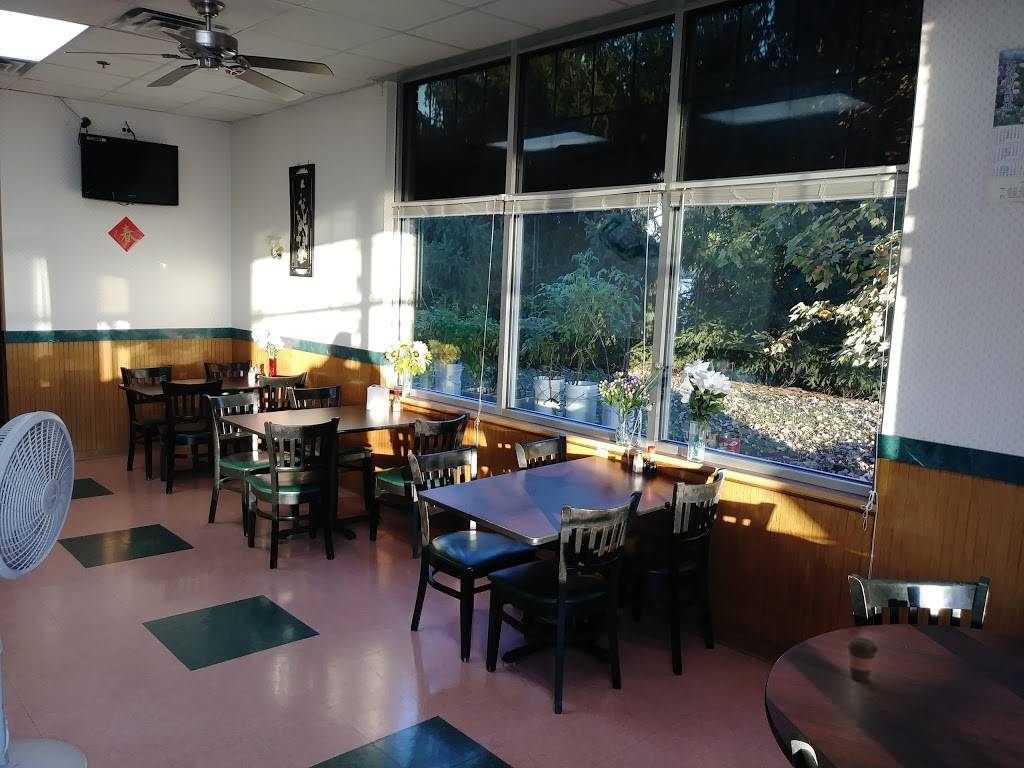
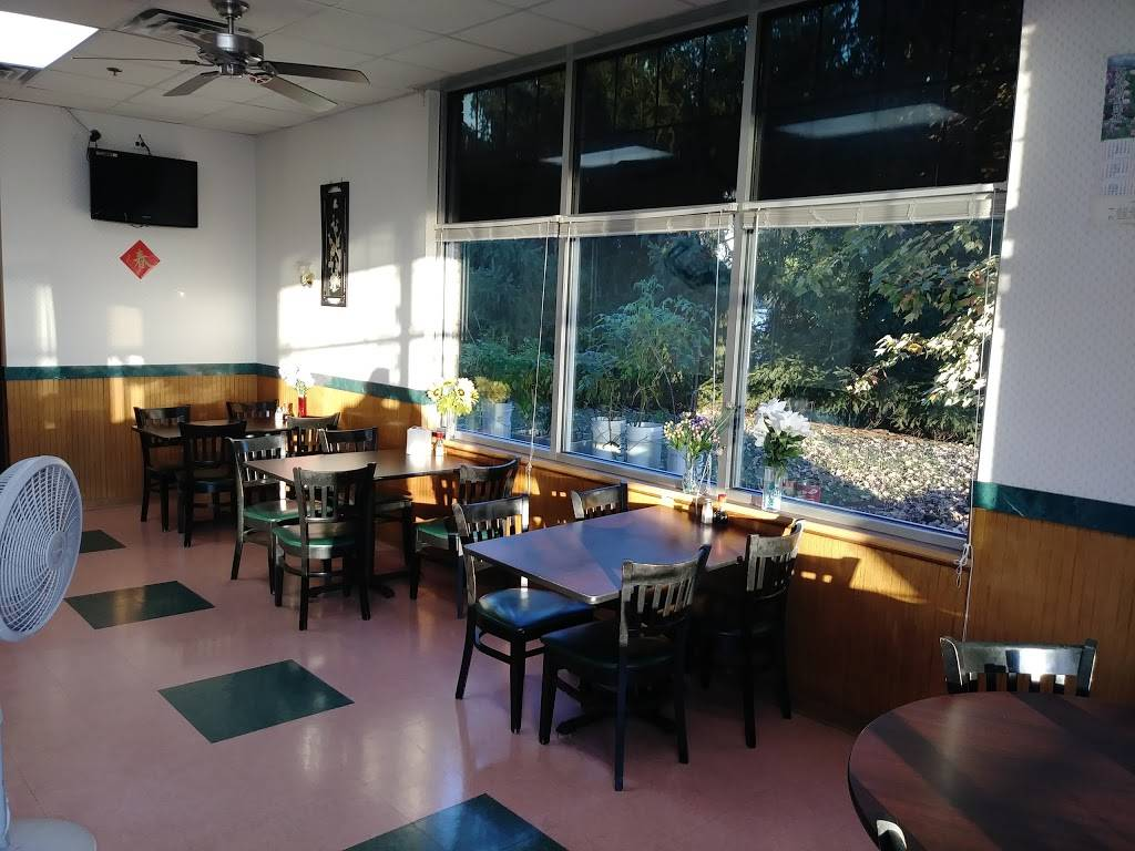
- coffee cup [845,636,879,682]
